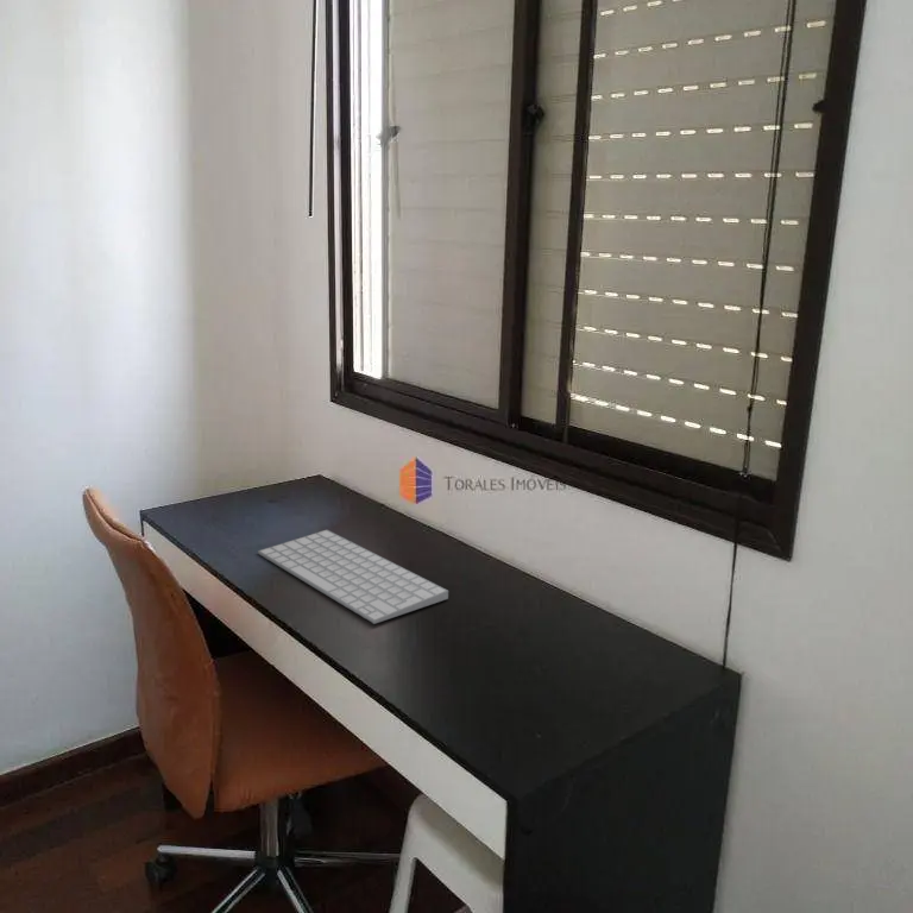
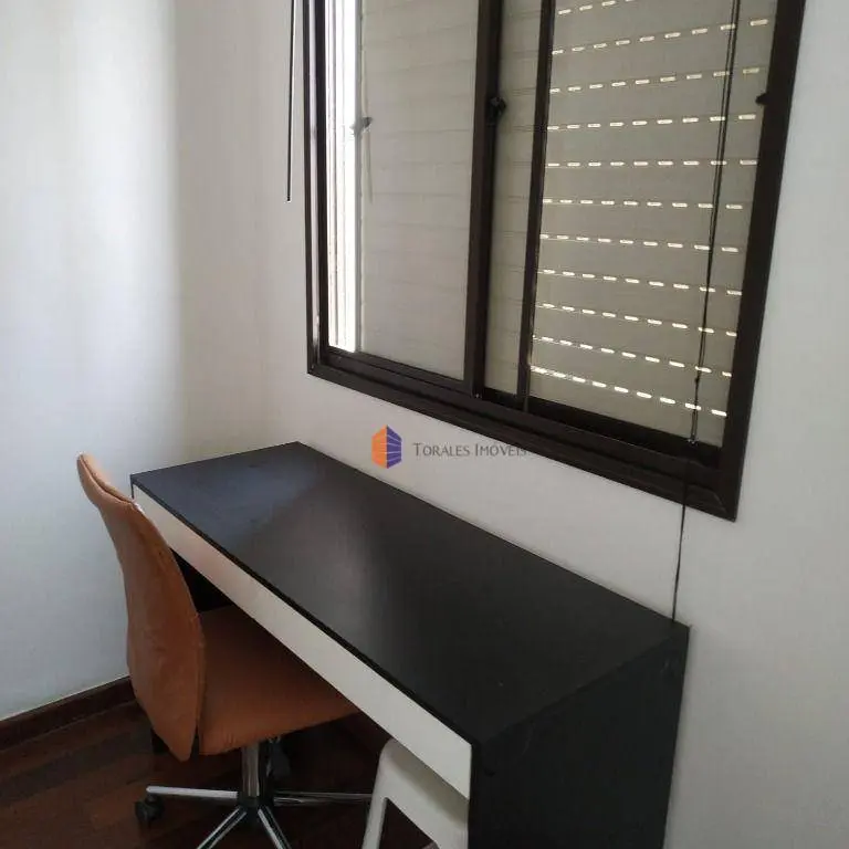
- computer keyboard [257,529,449,625]
